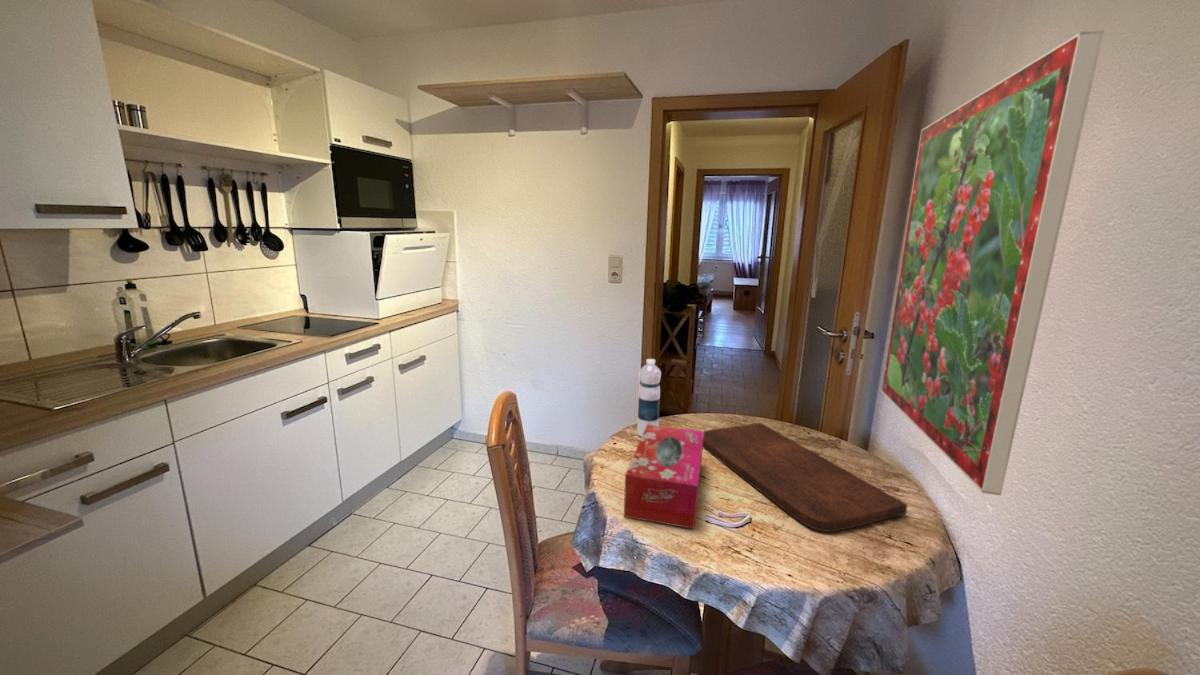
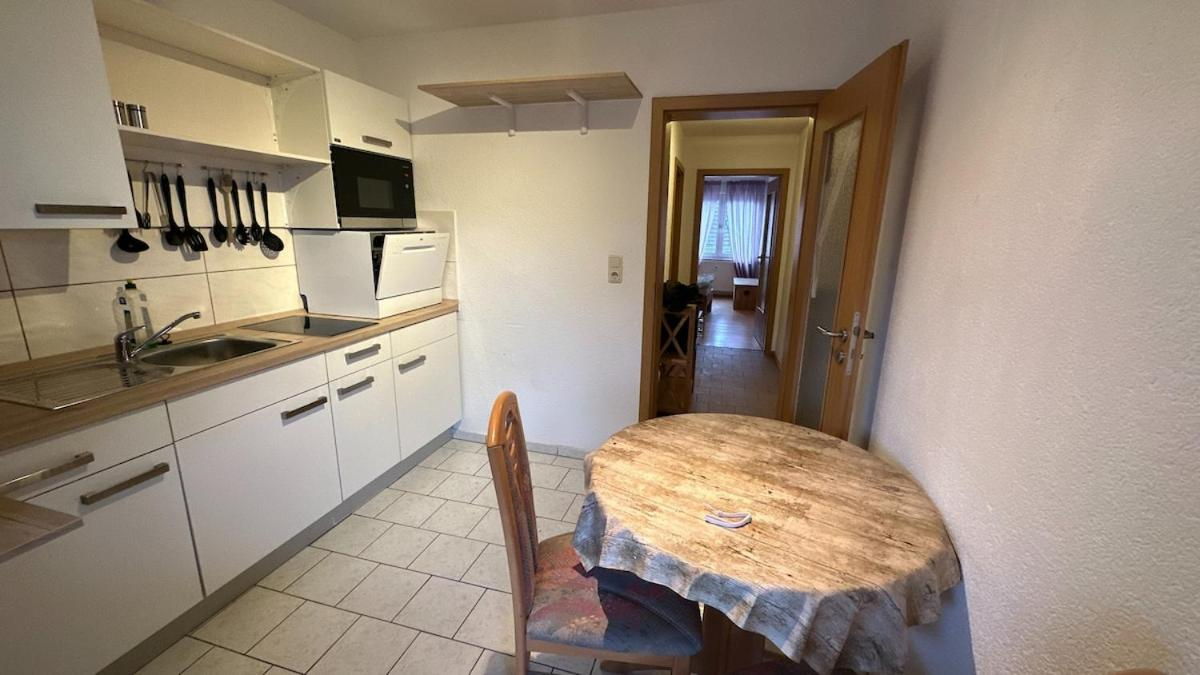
- cutting board [703,422,908,533]
- tissue box [623,425,704,530]
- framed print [880,29,1105,496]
- water bottle [636,358,662,437]
